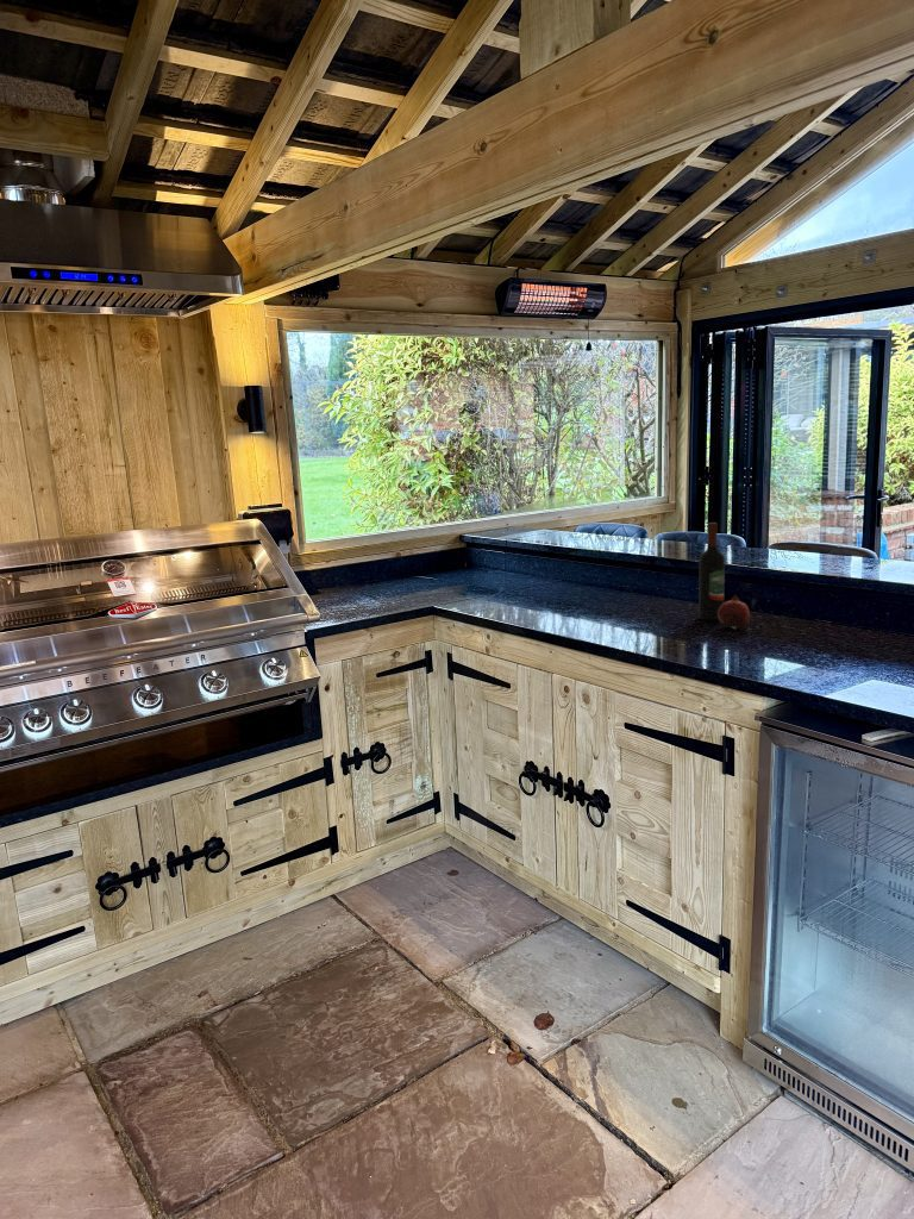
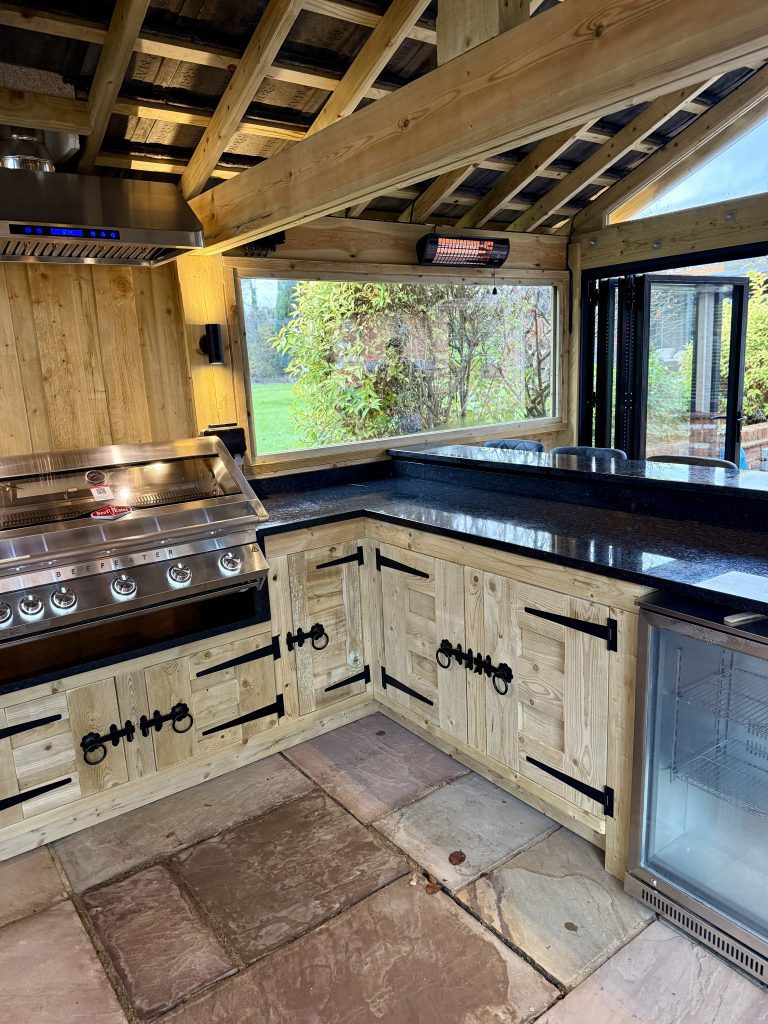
- wine bottle [697,521,726,621]
- fruit [718,593,751,631]
